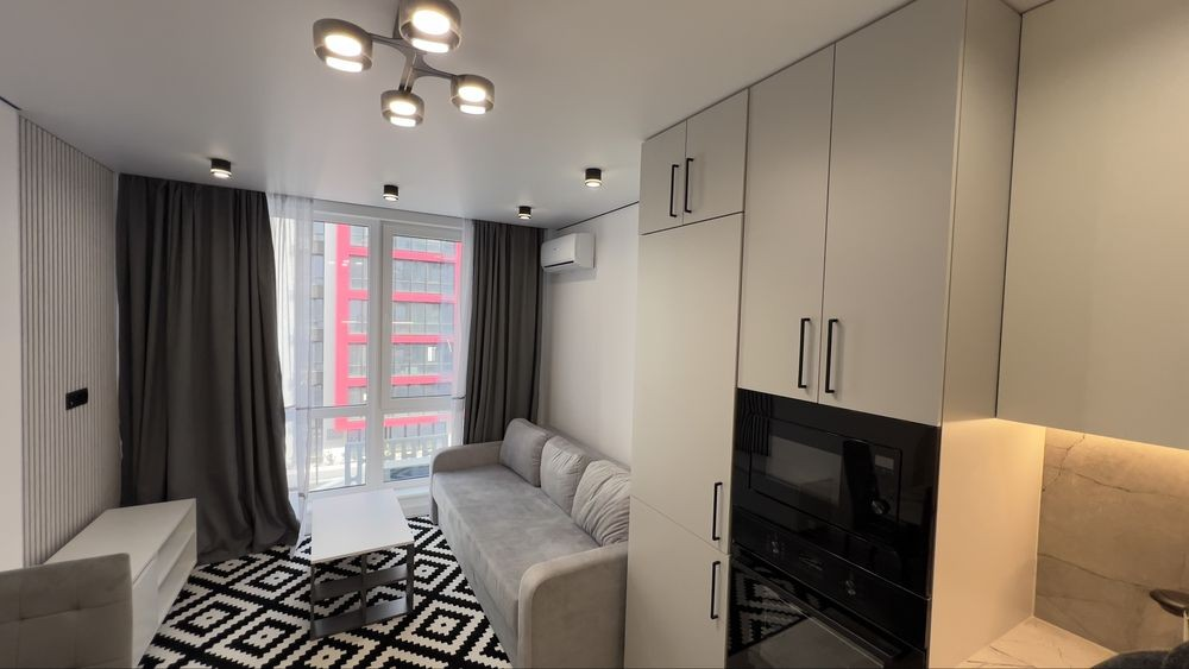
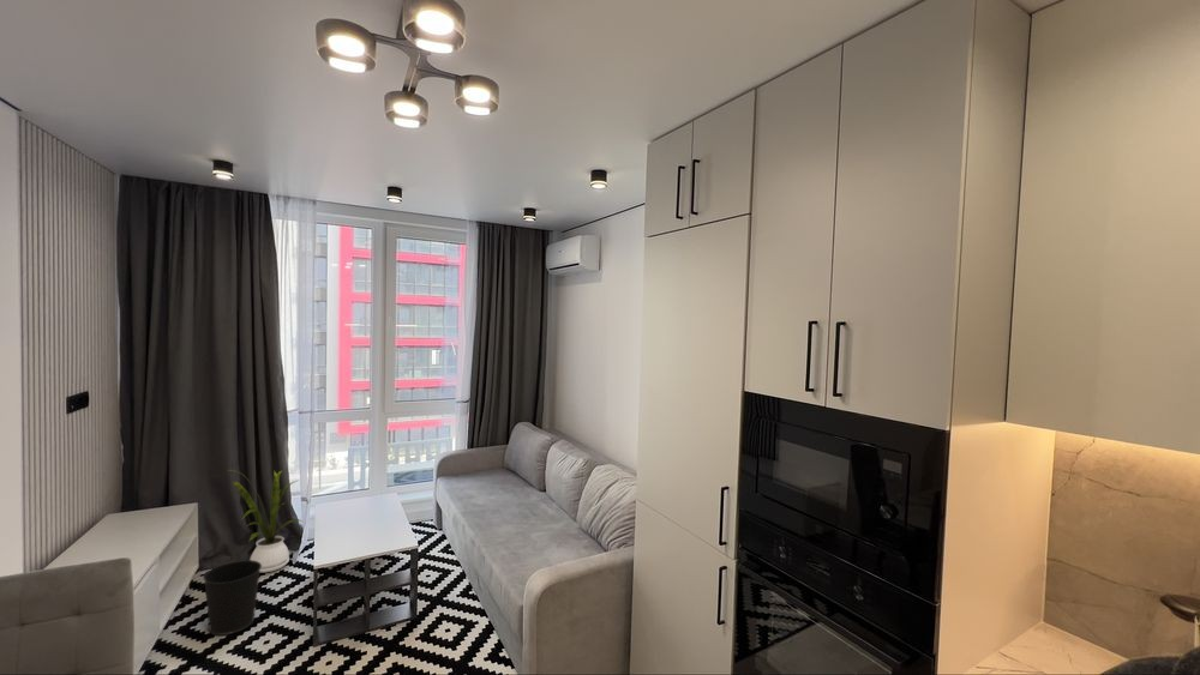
+ house plant [228,469,305,574]
+ wastebasket [202,559,262,637]
